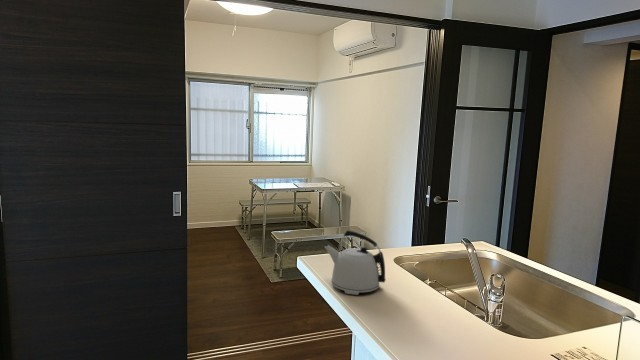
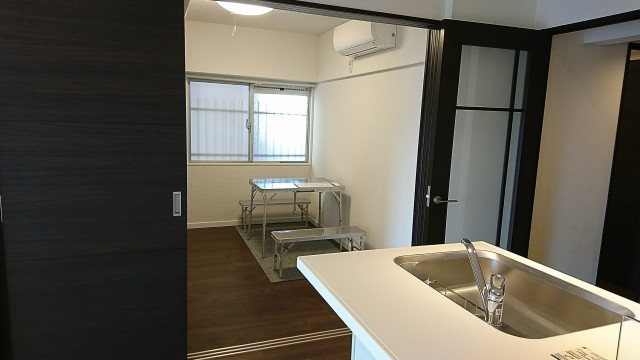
- kettle [324,229,387,296]
